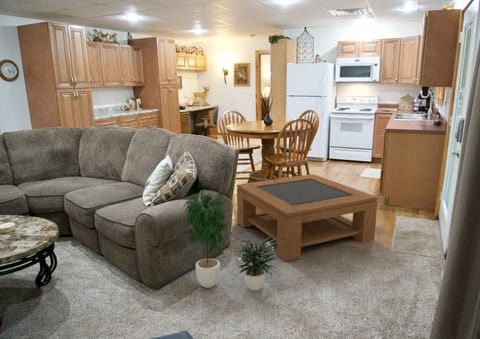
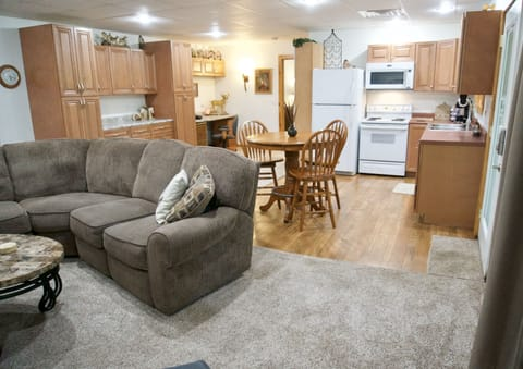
- potted plant [182,187,278,292]
- coffee table [236,173,379,263]
